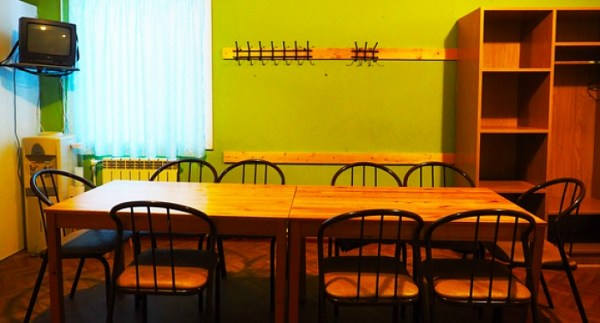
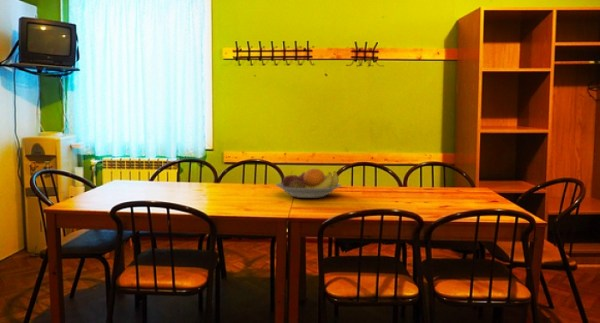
+ fruit bowl [275,168,342,199]
